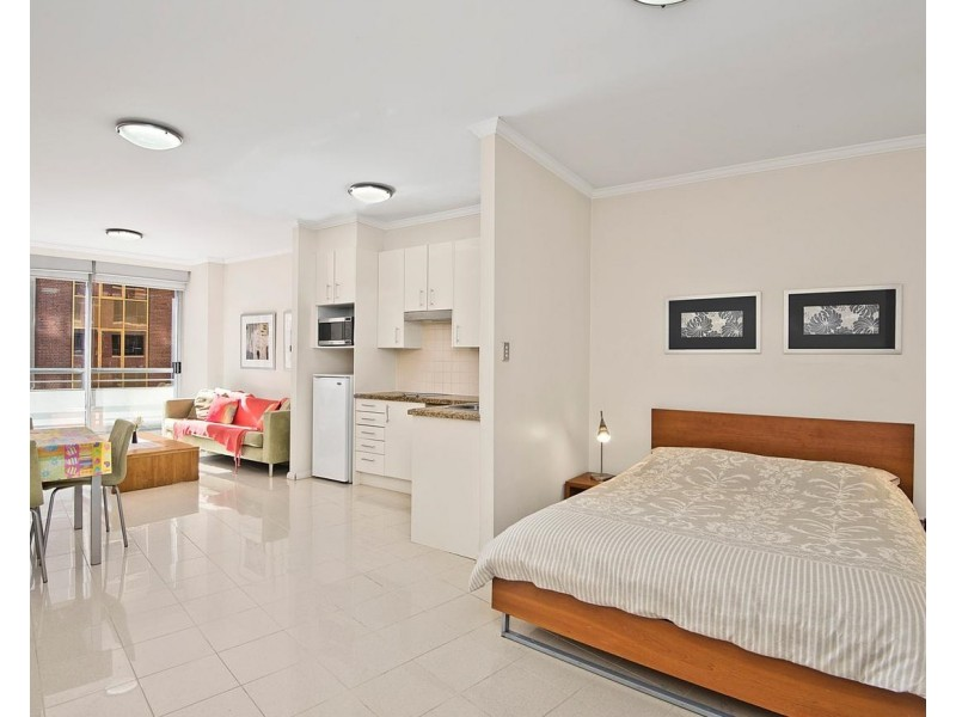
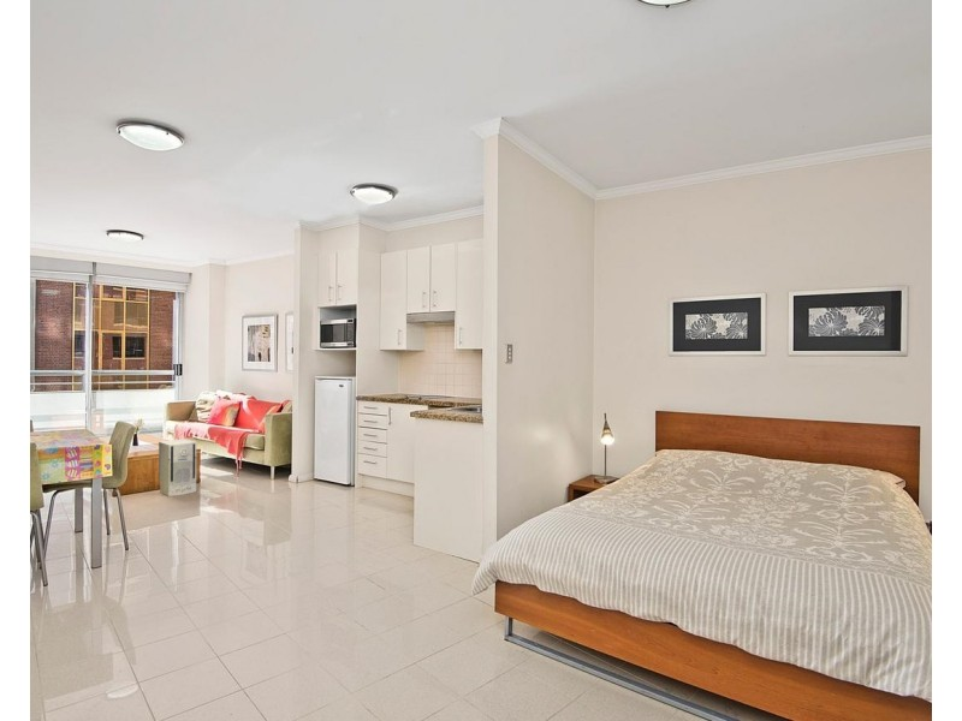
+ air purifier [158,439,197,497]
